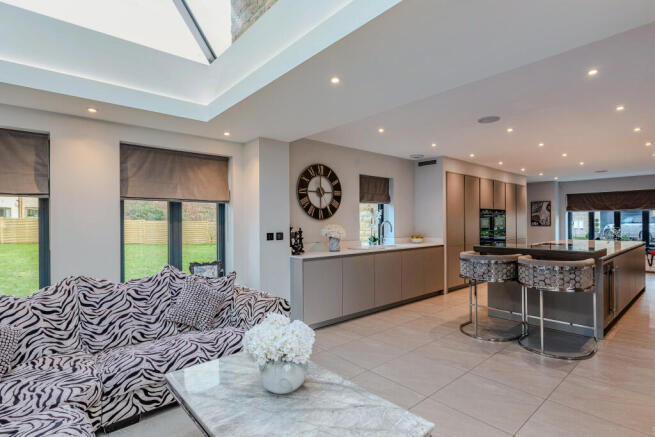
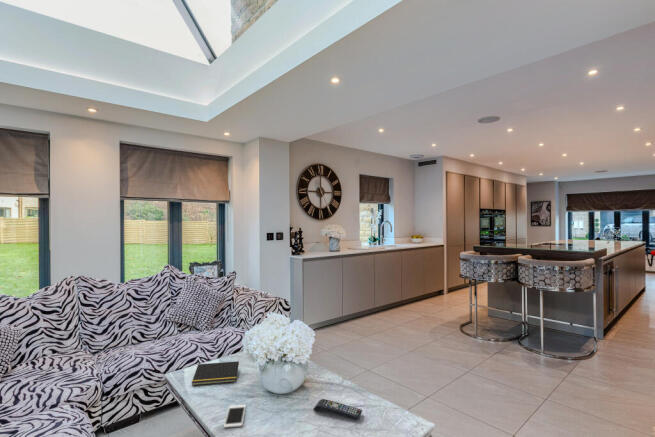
+ remote control [312,398,363,421]
+ cell phone [223,404,247,429]
+ notepad [191,360,240,386]
